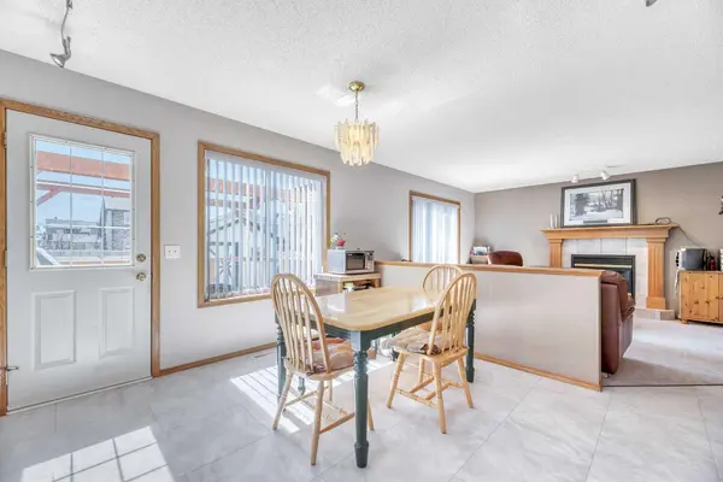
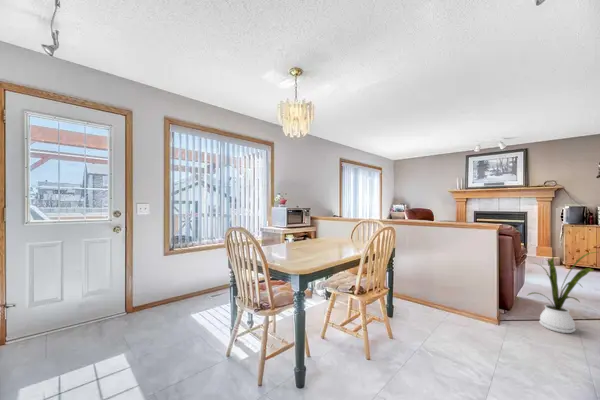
+ house plant [527,251,598,334]
